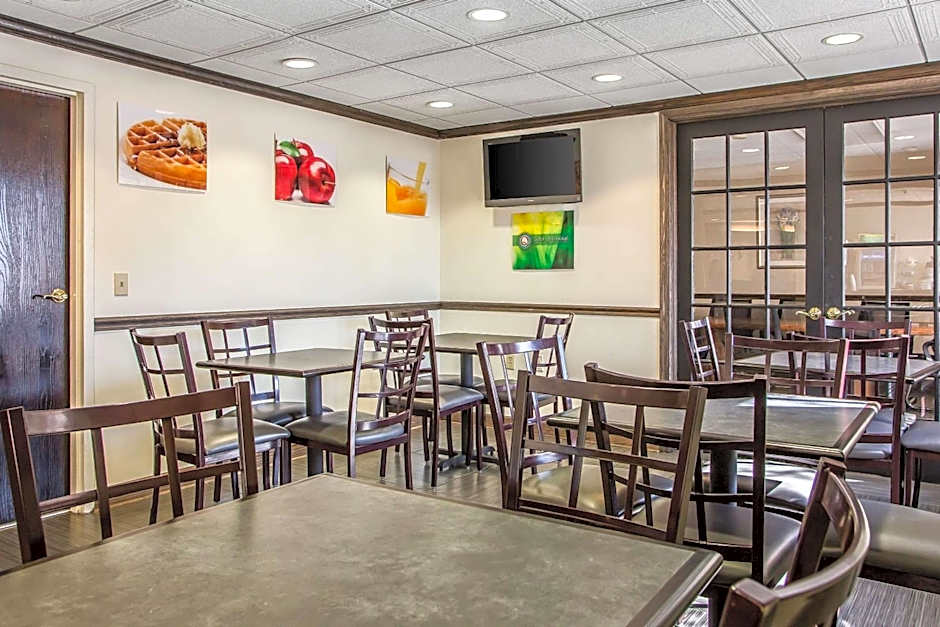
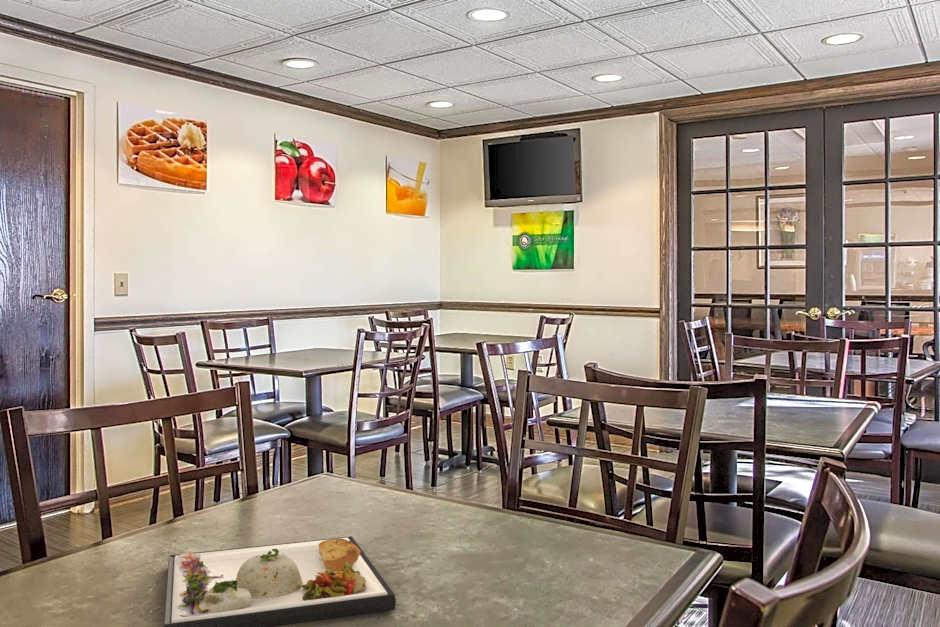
+ dinner plate [163,536,397,627]
